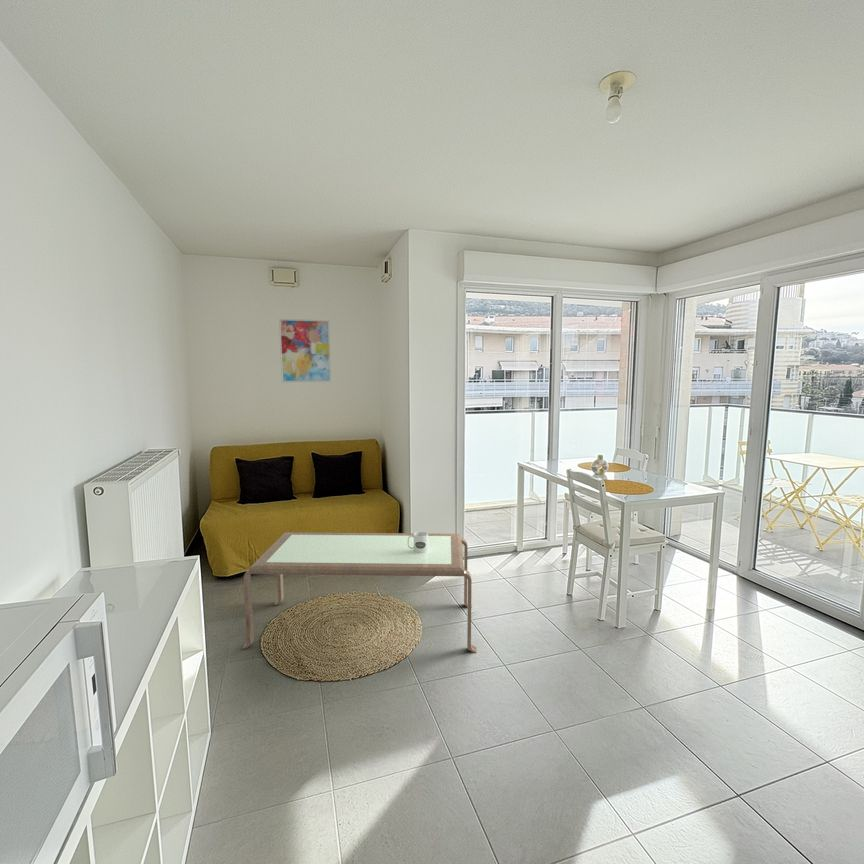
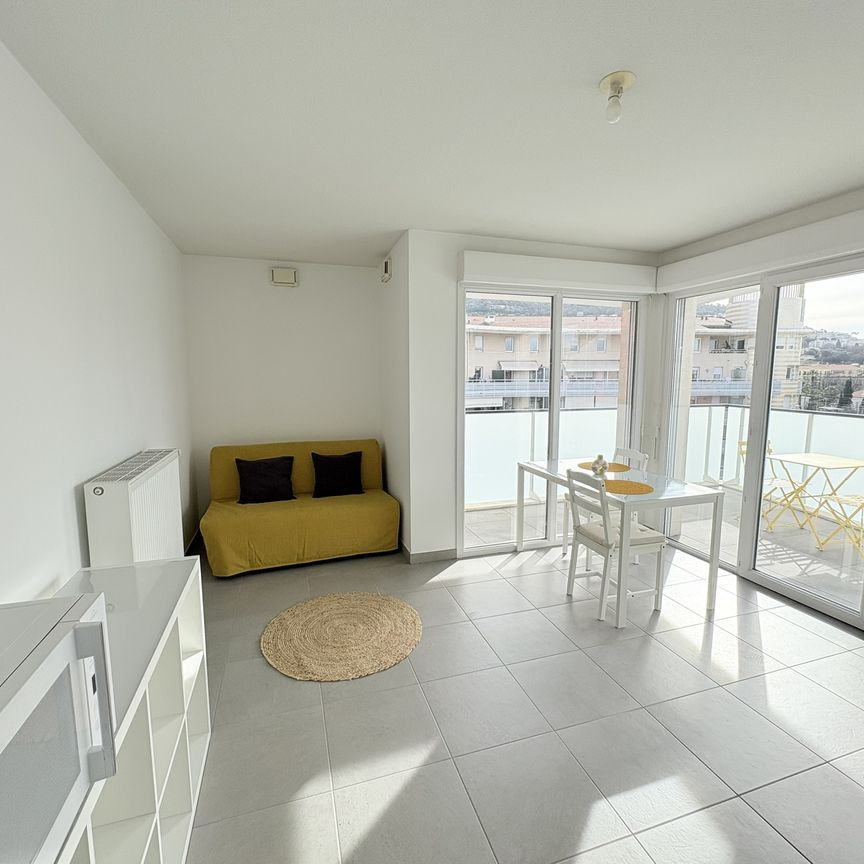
- coffee table [241,531,478,653]
- mug [408,531,429,553]
- wall art [278,318,332,383]
